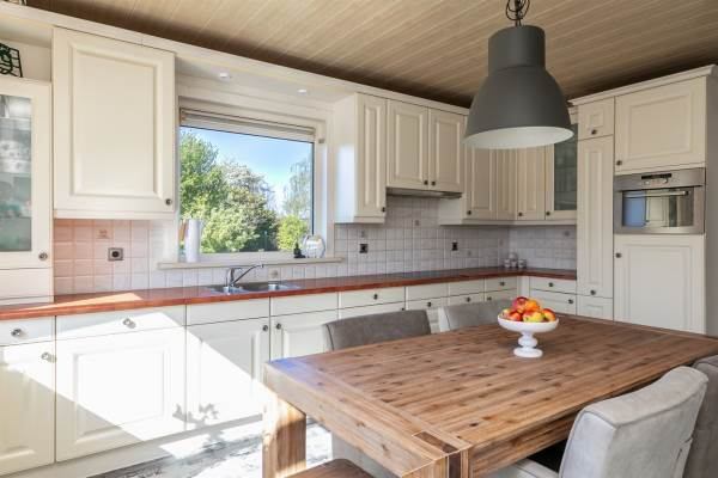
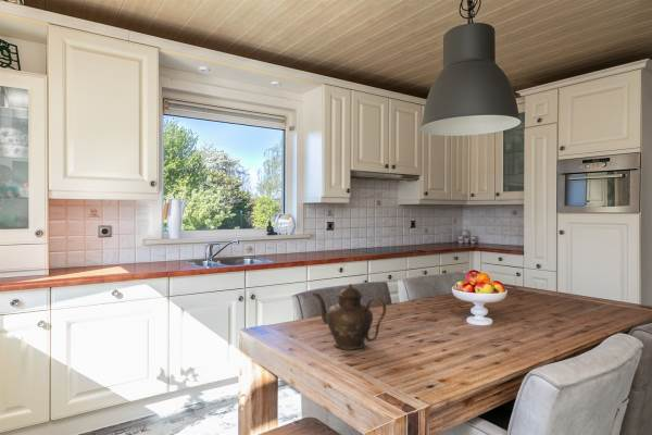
+ teapot [312,283,387,350]
